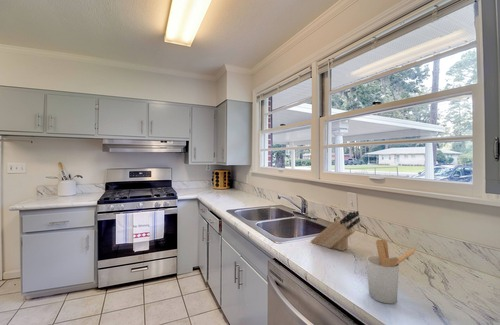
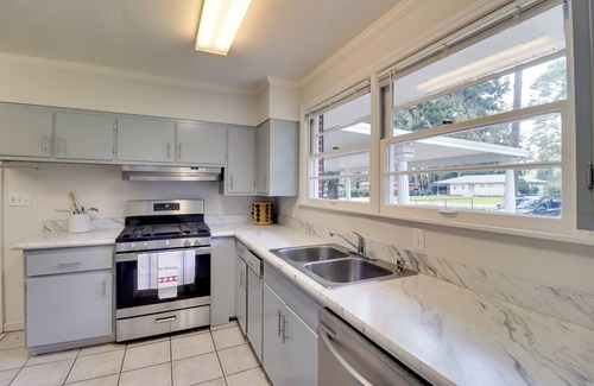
- knife block [310,210,361,252]
- utensil holder [366,238,416,304]
